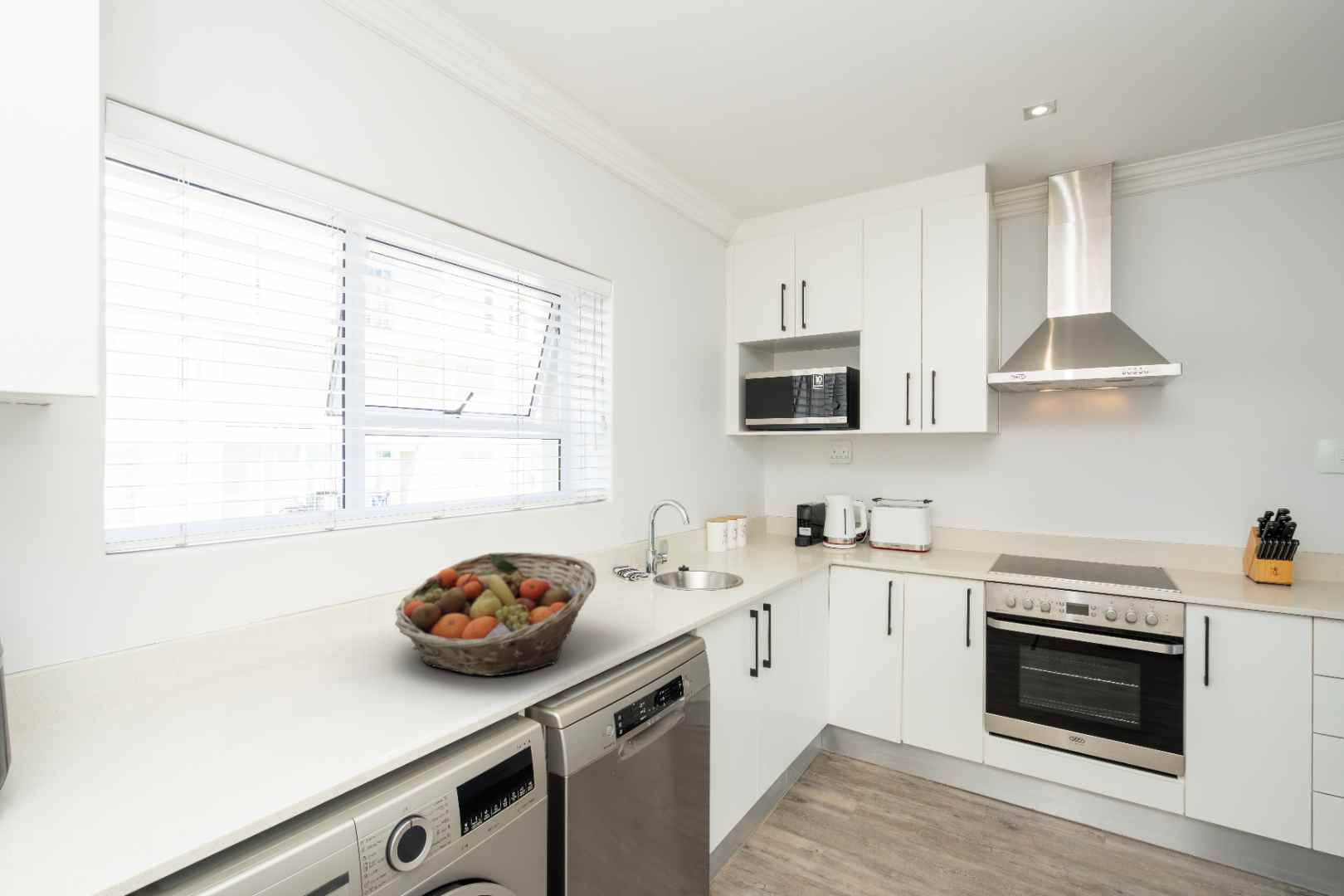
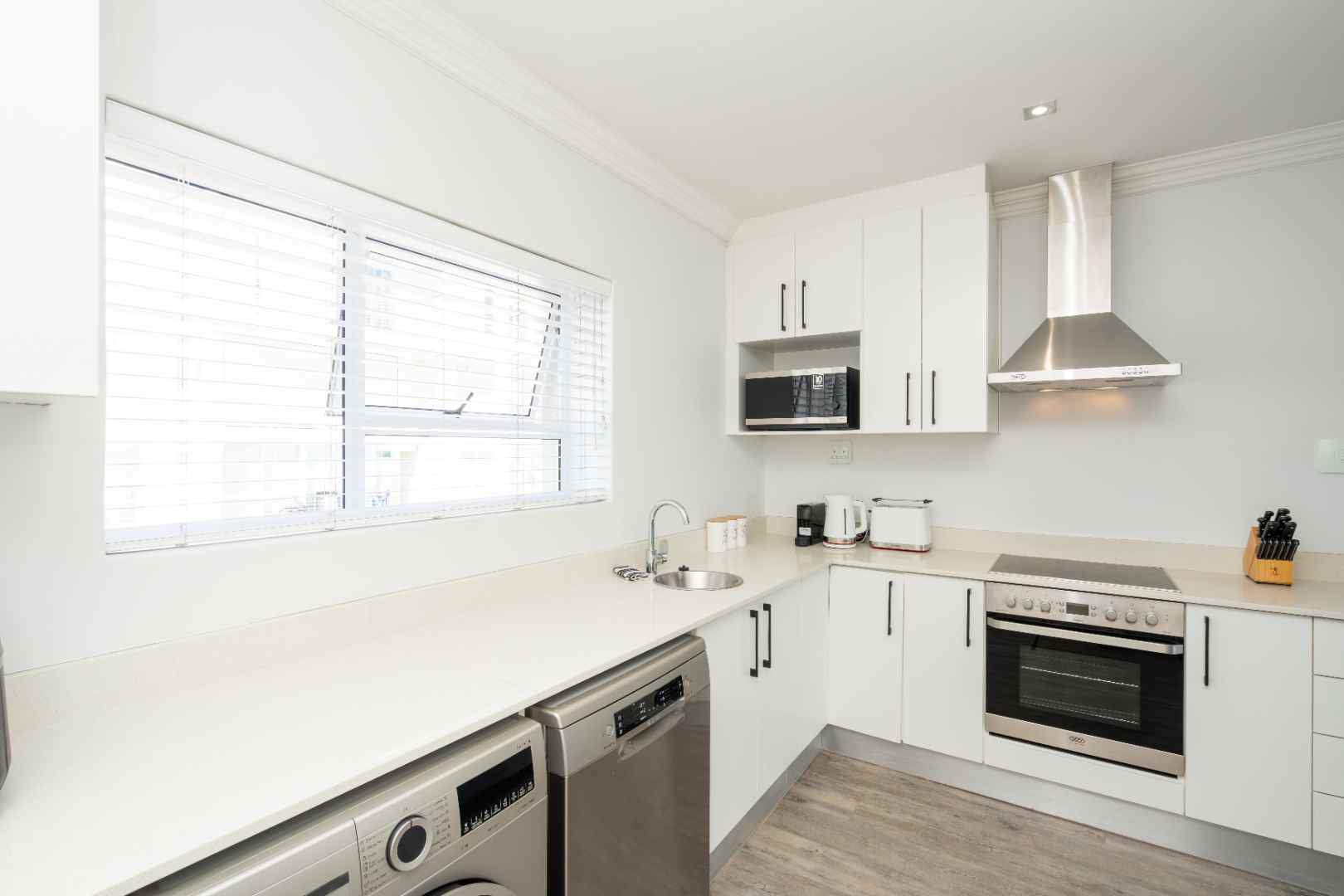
- fruit basket [394,552,597,677]
